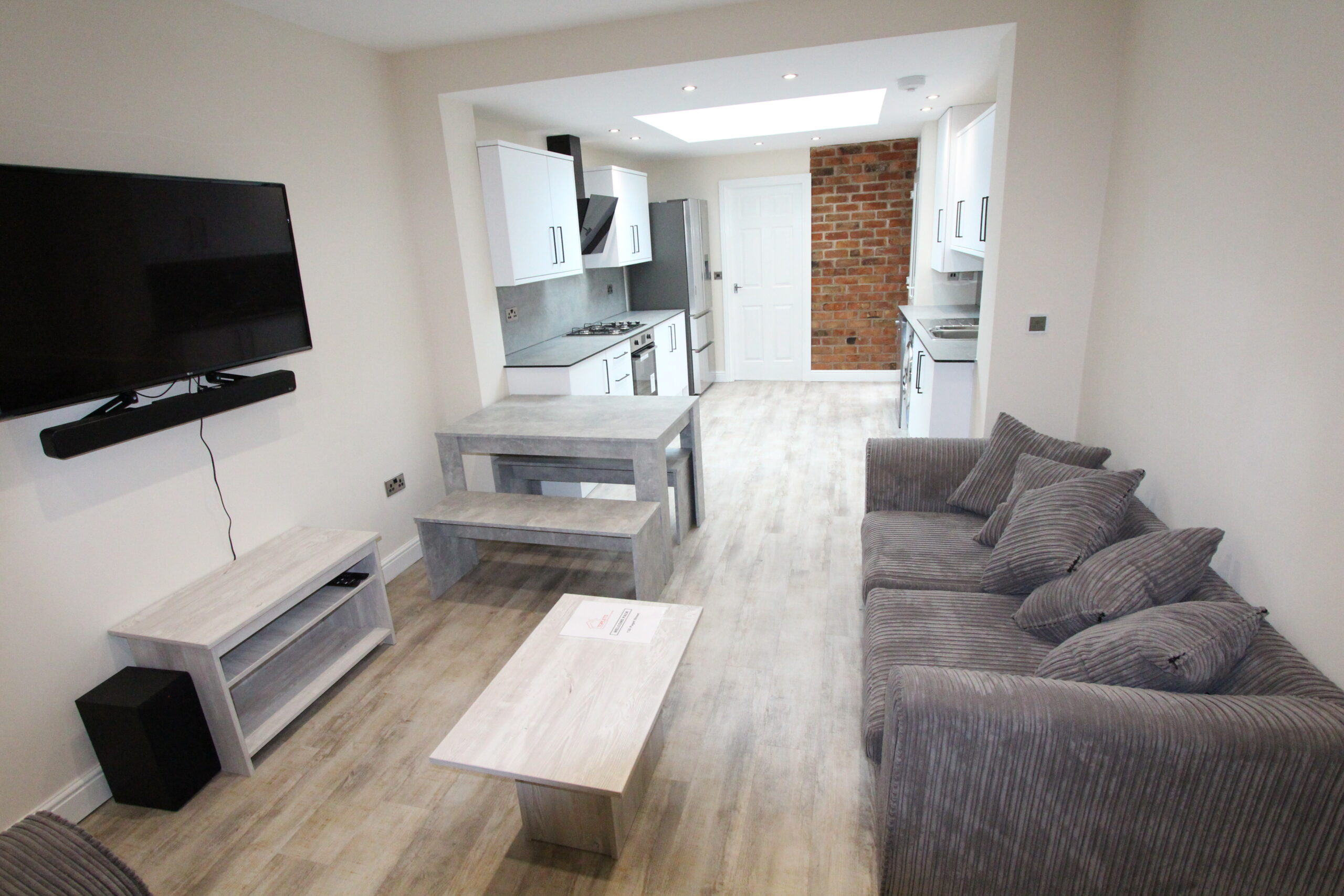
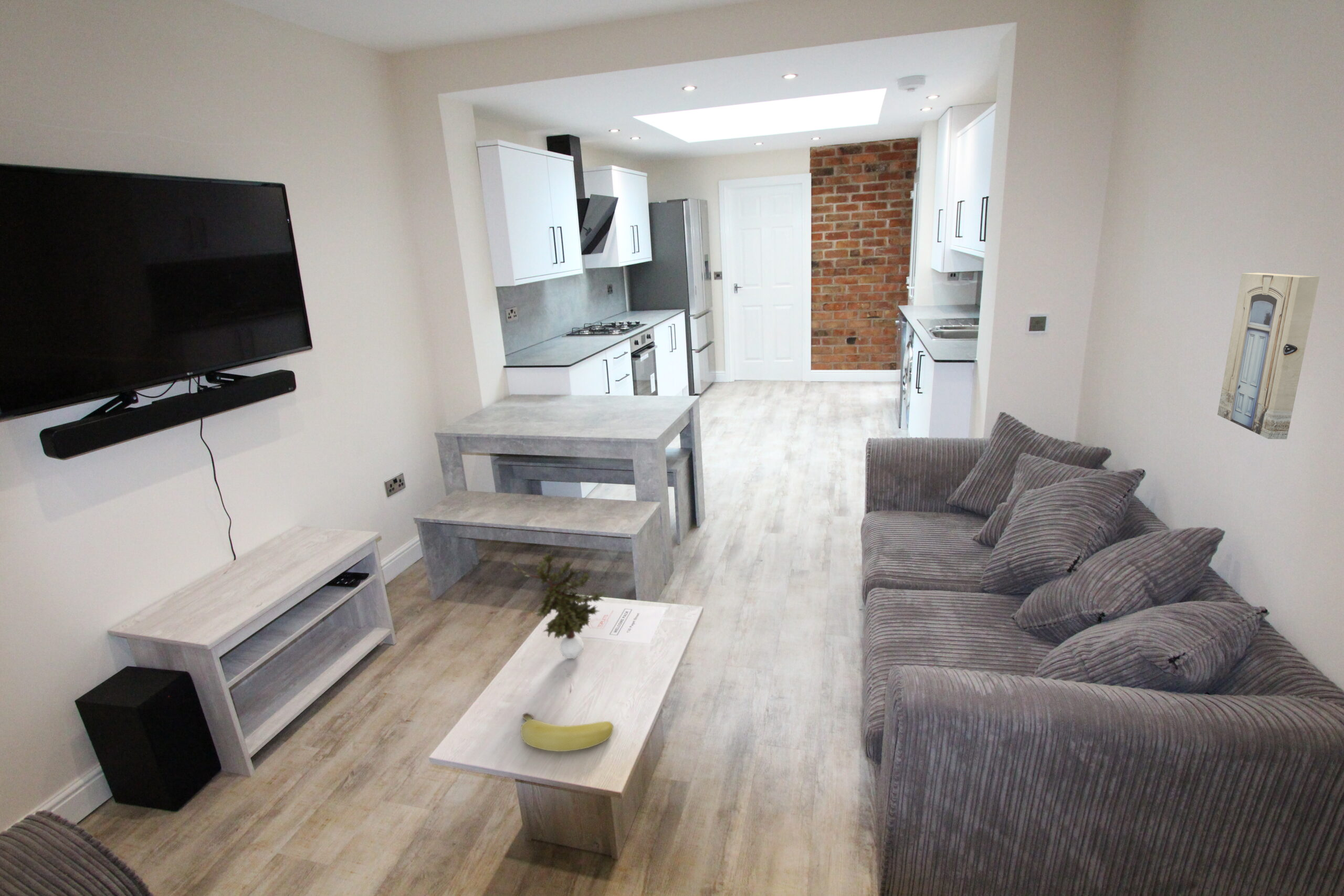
+ banana [520,712,614,752]
+ potted plant [511,549,605,659]
+ wall art [1217,272,1320,440]
